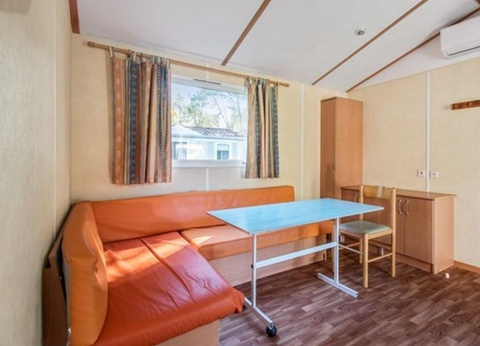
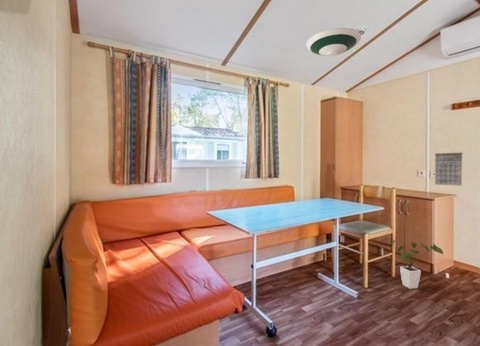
+ house plant [387,239,444,290]
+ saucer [305,27,362,57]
+ calendar [434,145,464,187]
